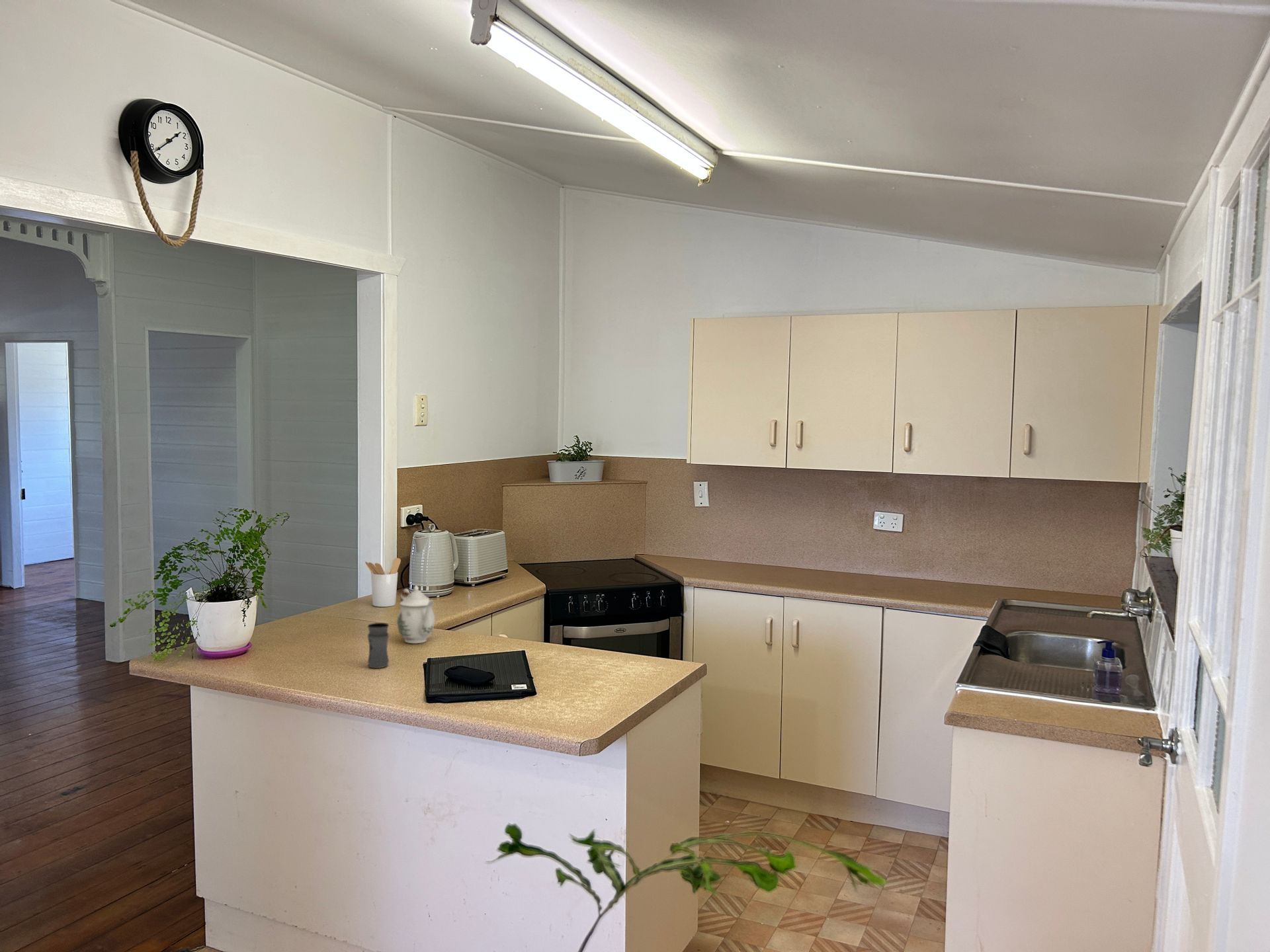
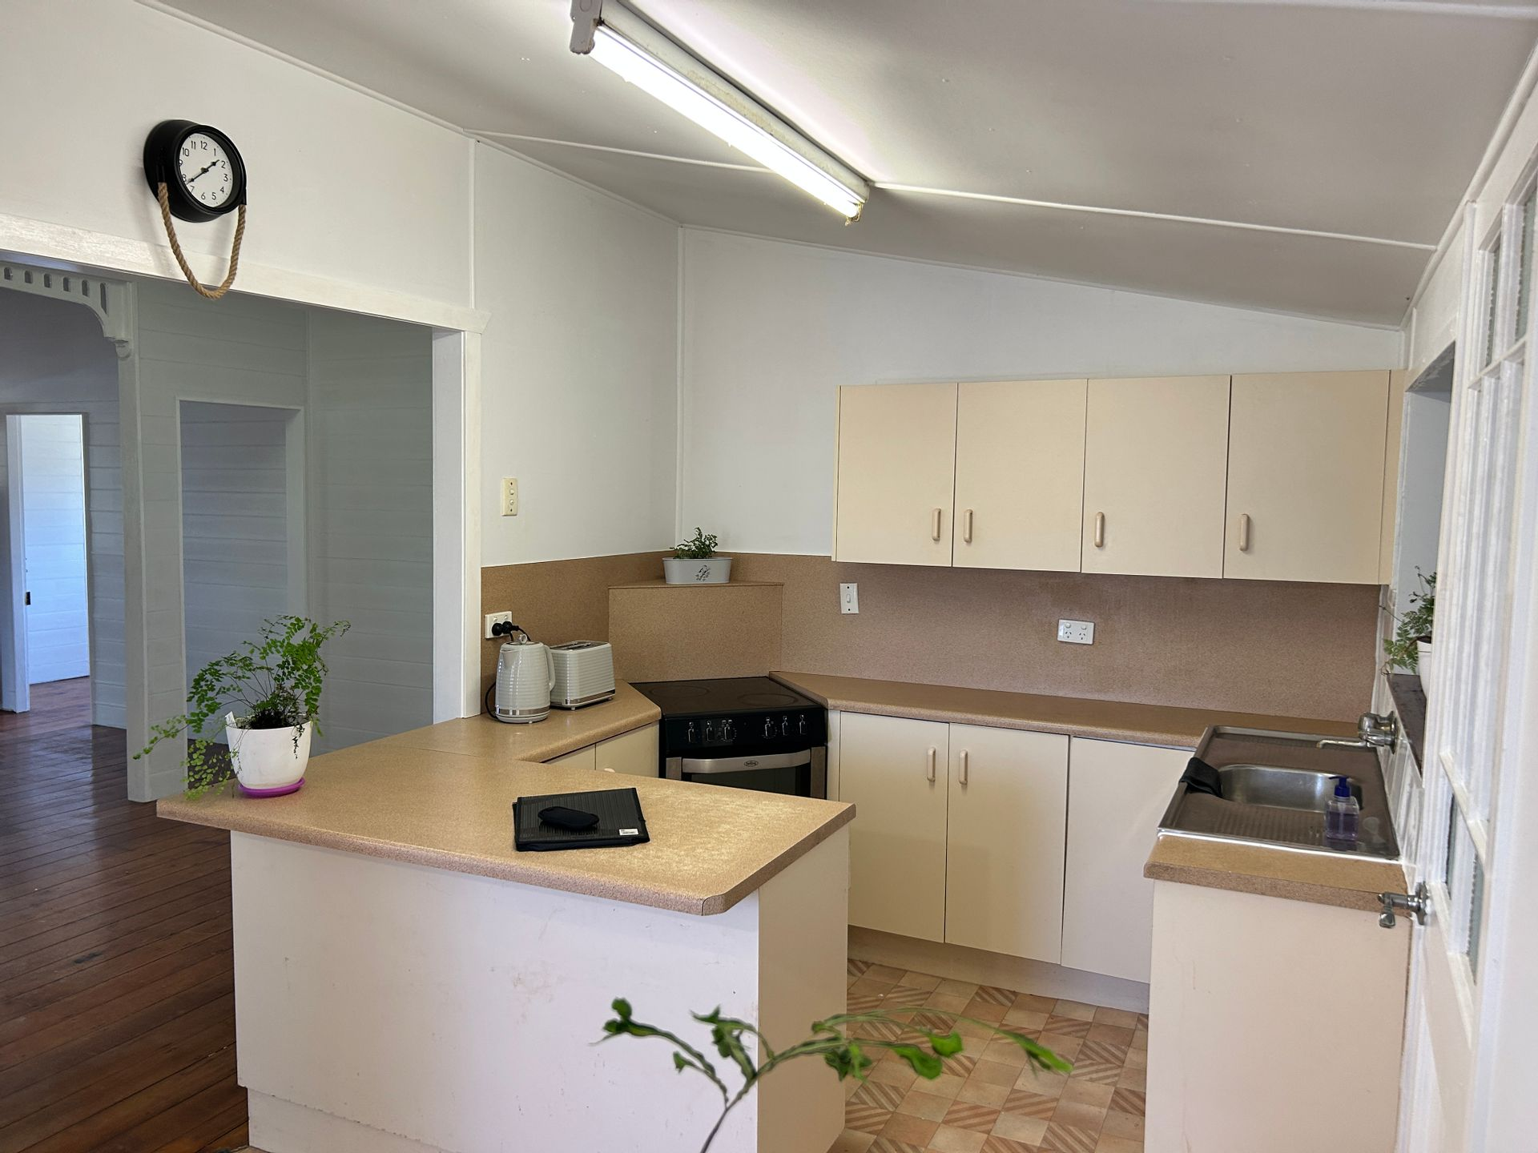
- utensil holder [364,557,402,608]
- teapot [396,585,436,644]
- jar [367,622,390,669]
